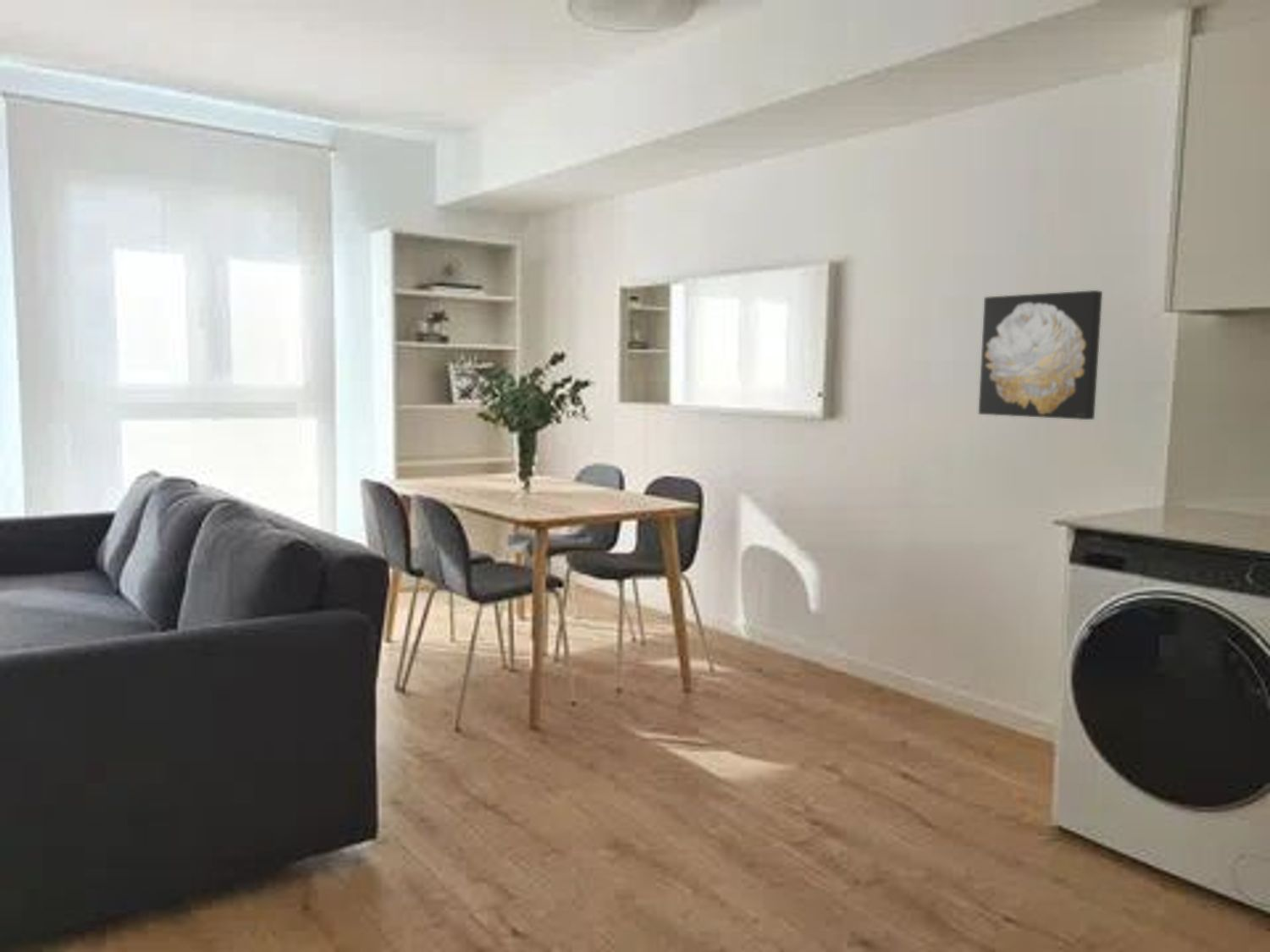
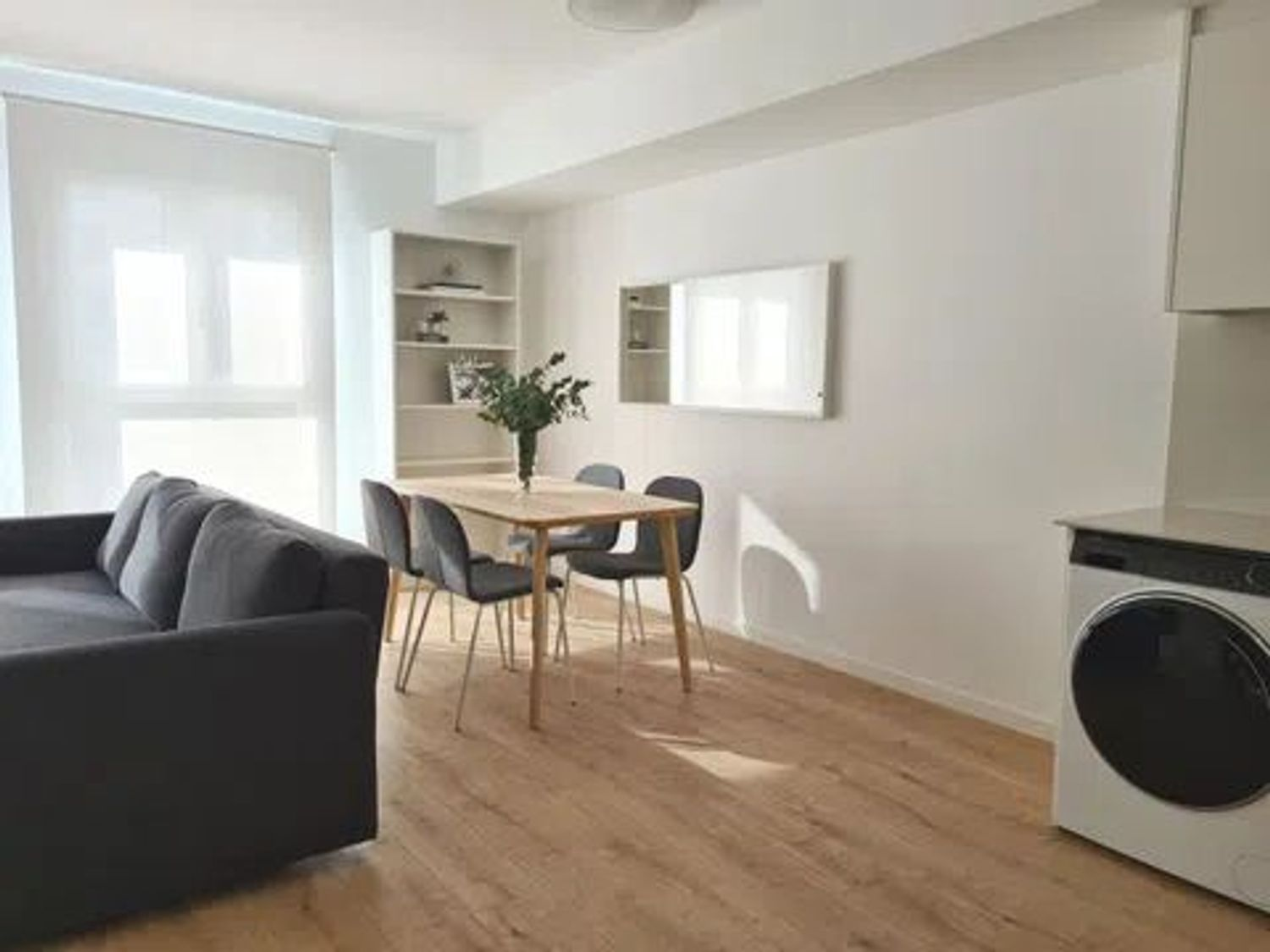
- wall art [978,289,1103,421]
